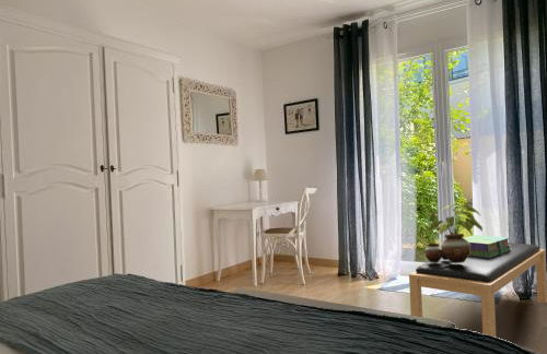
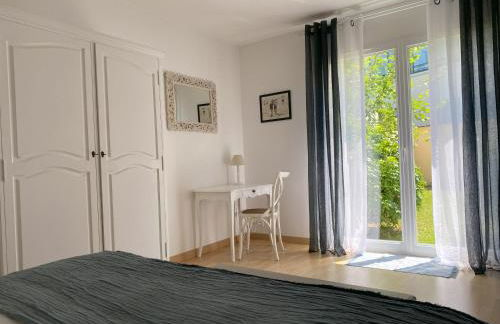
- stack of books [463,234,511,258]
- bench [408,241,547,338]
- potted plant [423,203,484,263]
